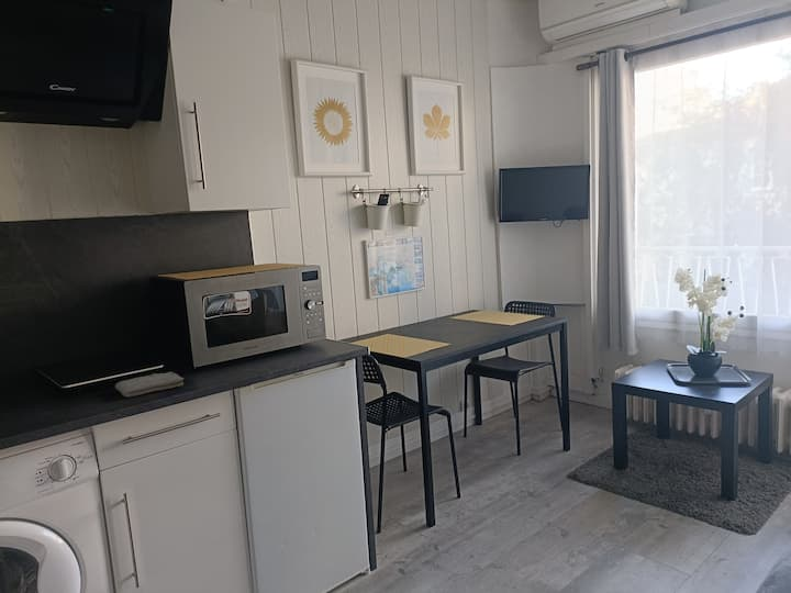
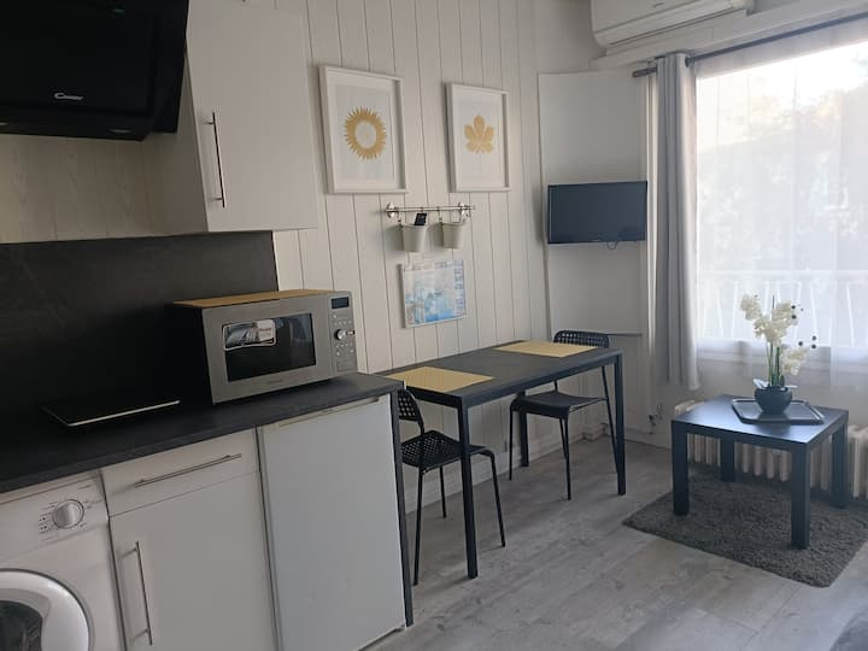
- washcloth [114,371,185,399]
